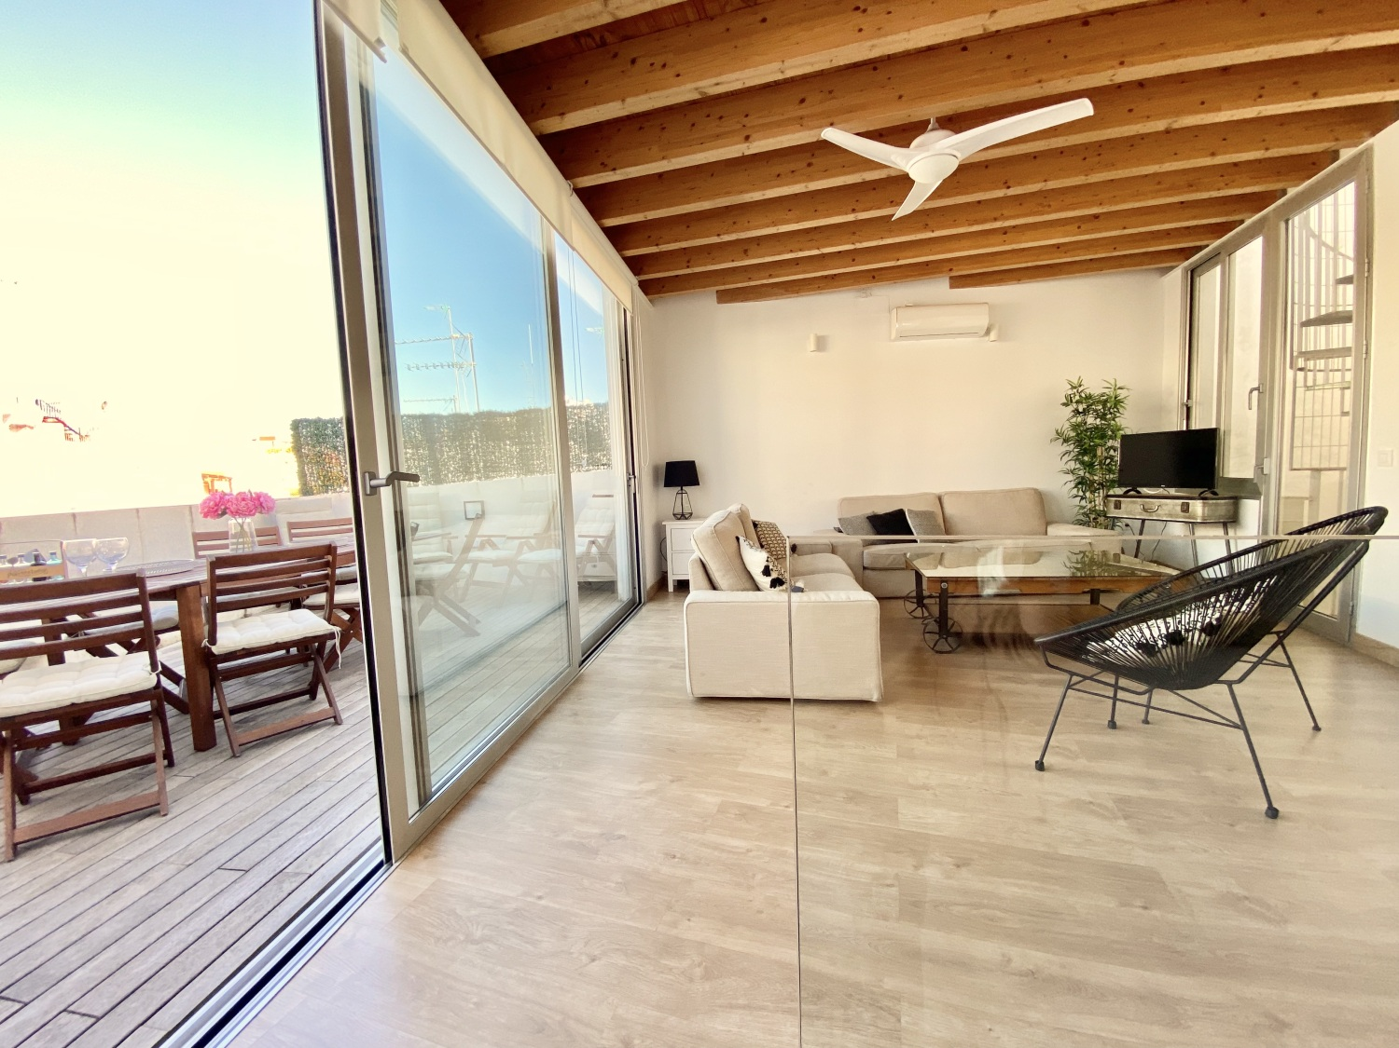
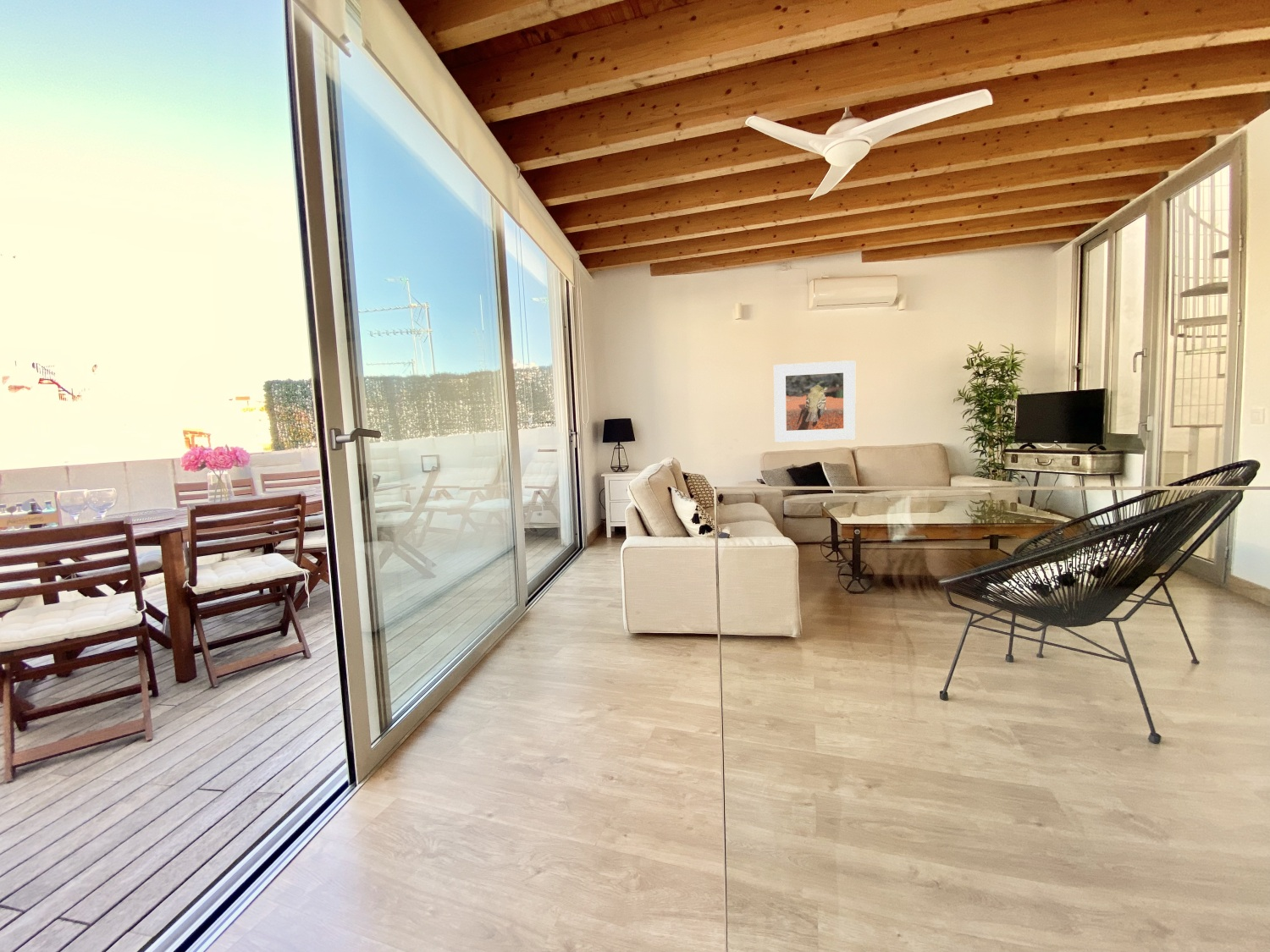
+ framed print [773,360,857,443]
